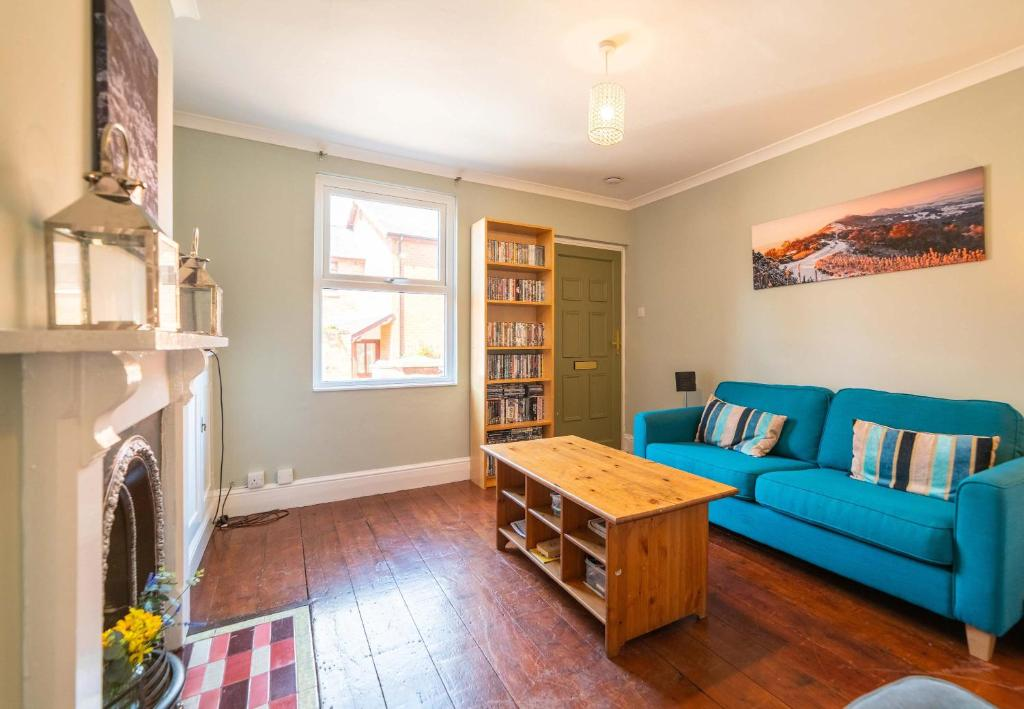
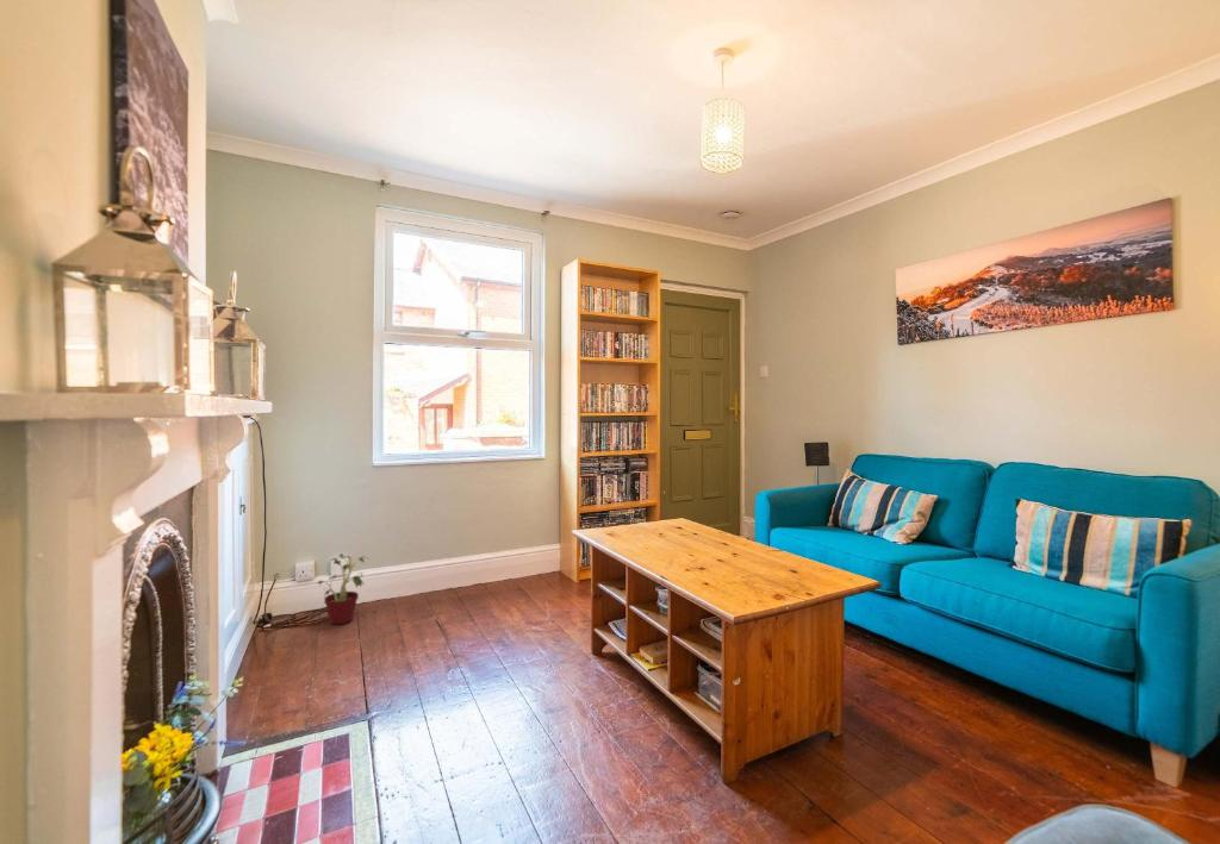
+ potted plant [316,552,369,625]
